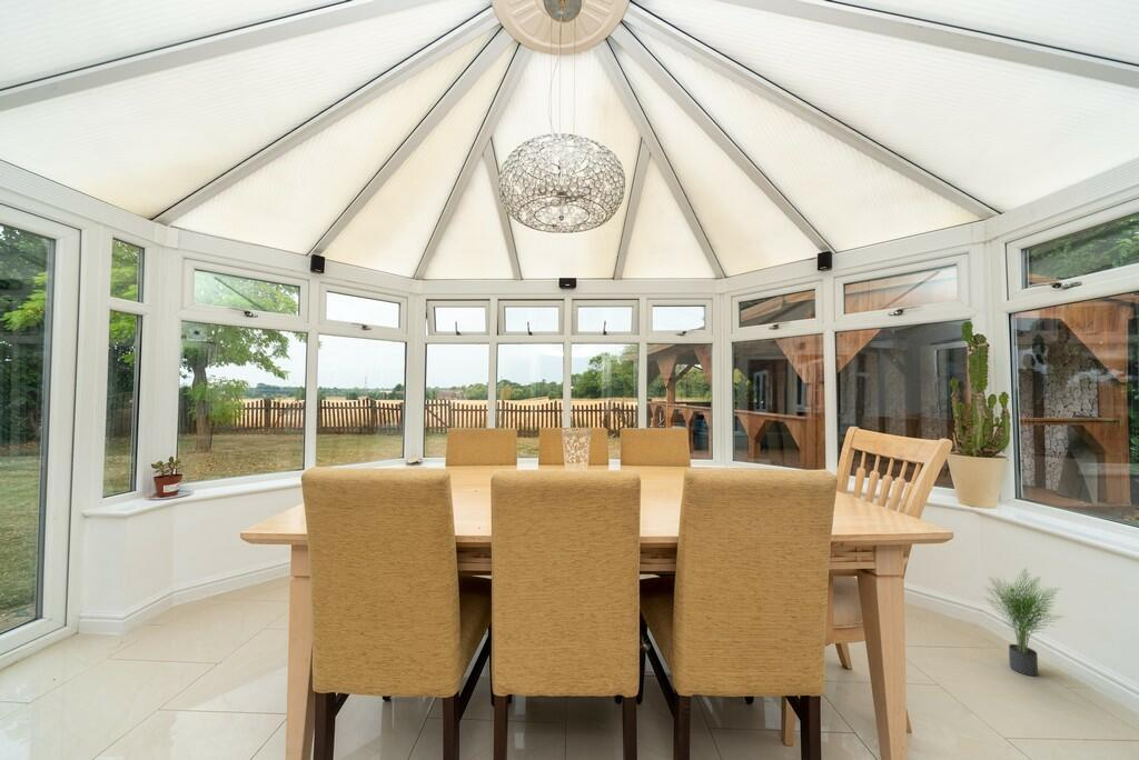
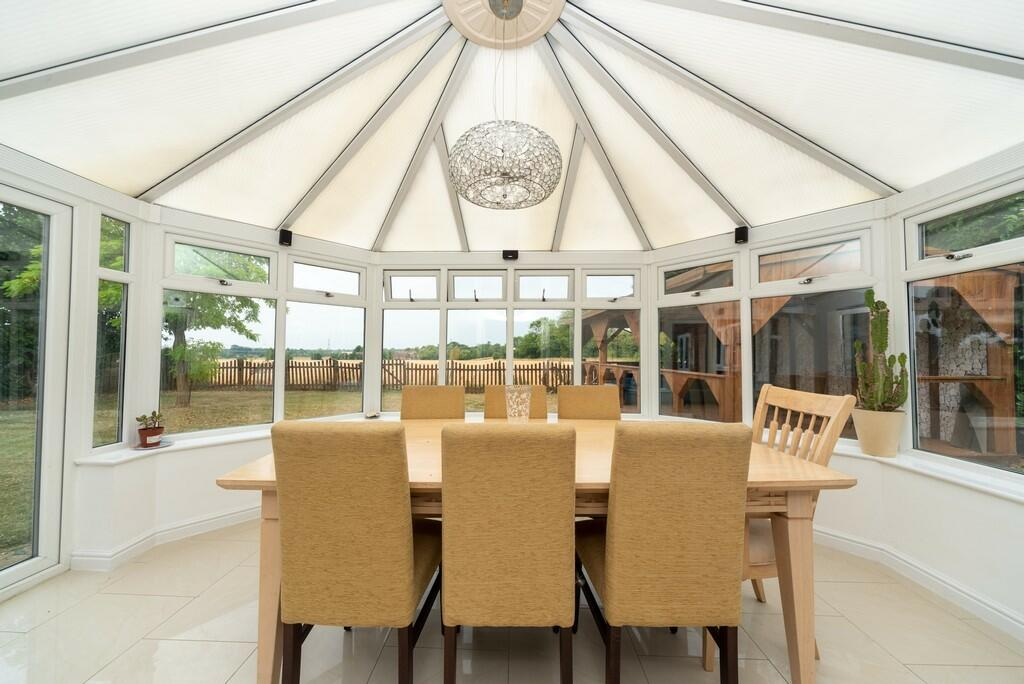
- potted plant [983,567,1066,677]
